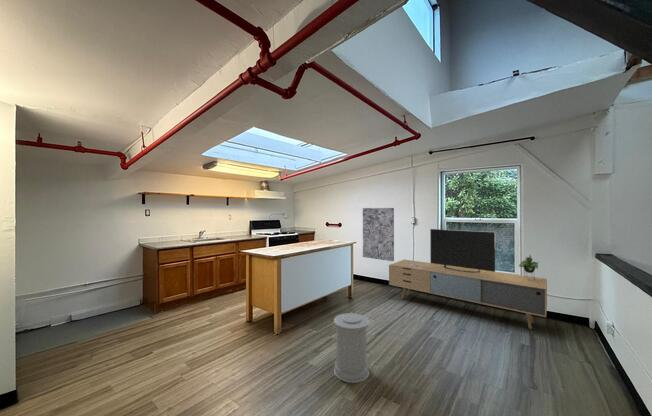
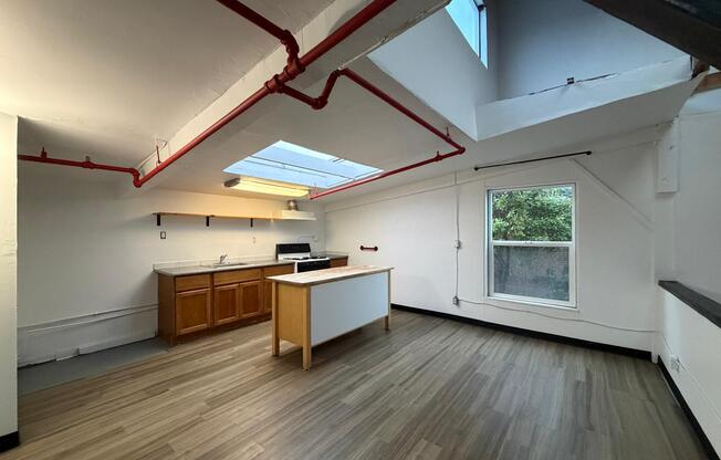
- wall art [362,207,395,262]
- media console [388,228,548,330]
- trash can [333,312,370,384]
